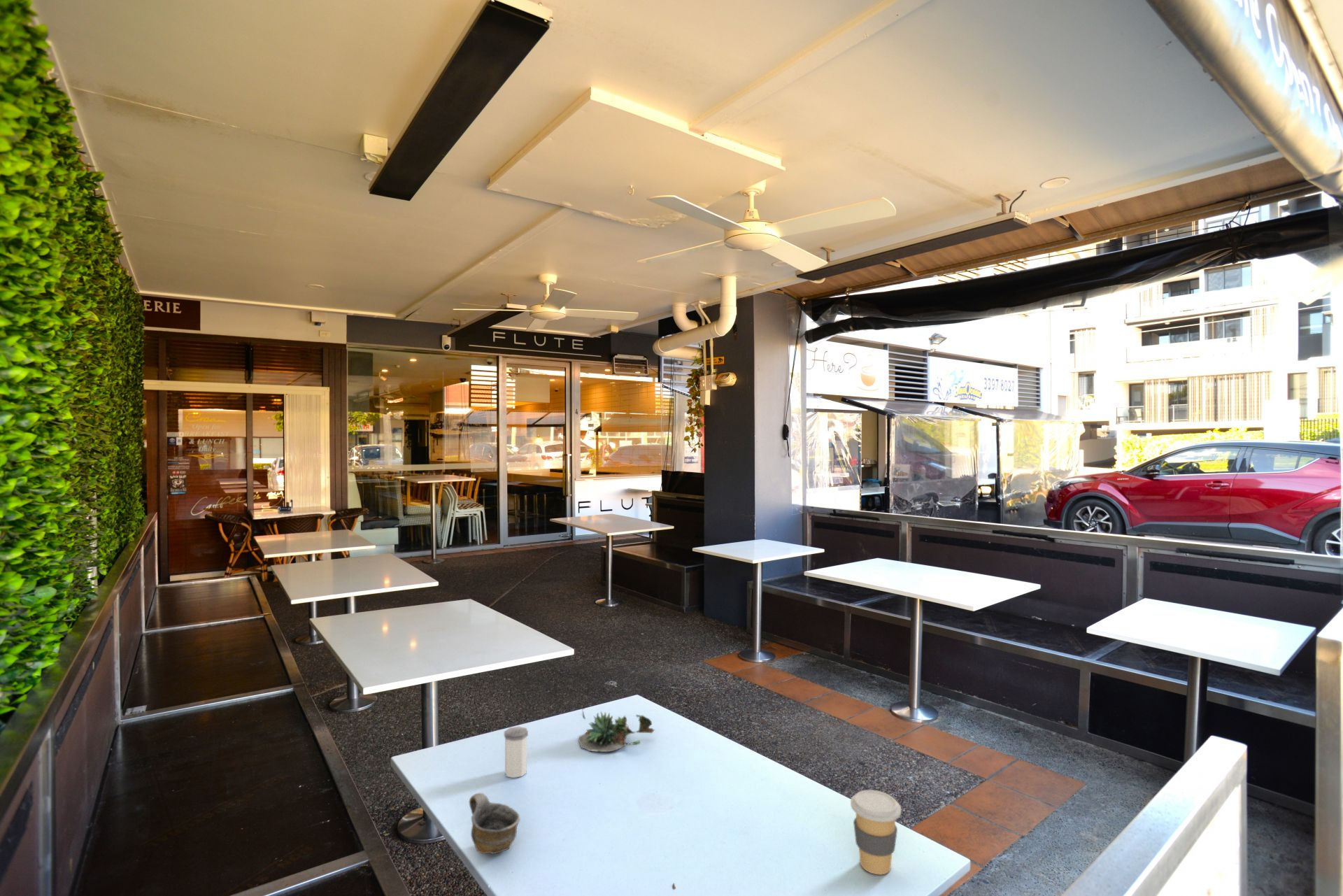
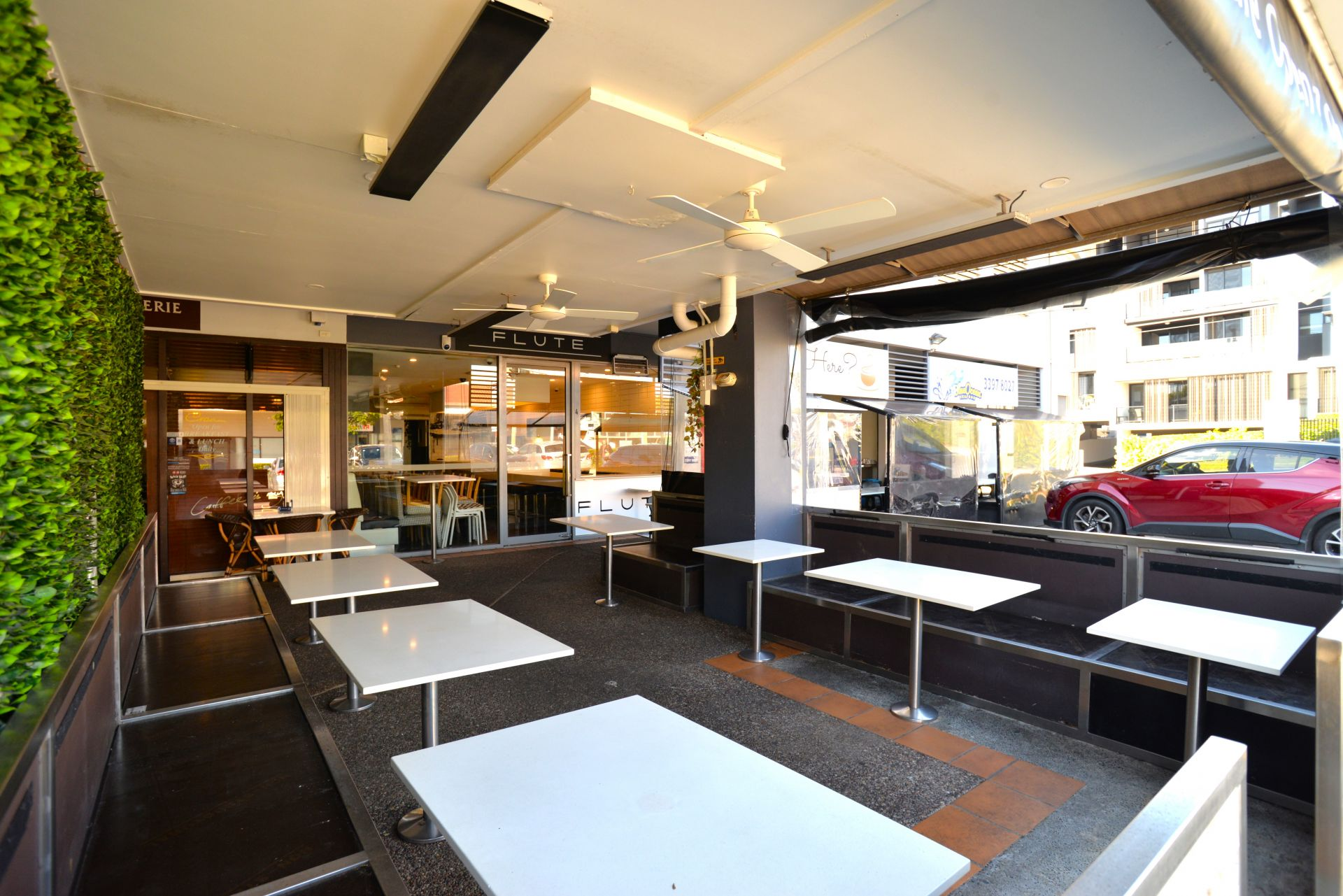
- salt shaker [504,726,529,778]
- coffee cup [850,789,902,875]
- cup [469,792,520,855]
- succulent plant [578,706,655,753]
